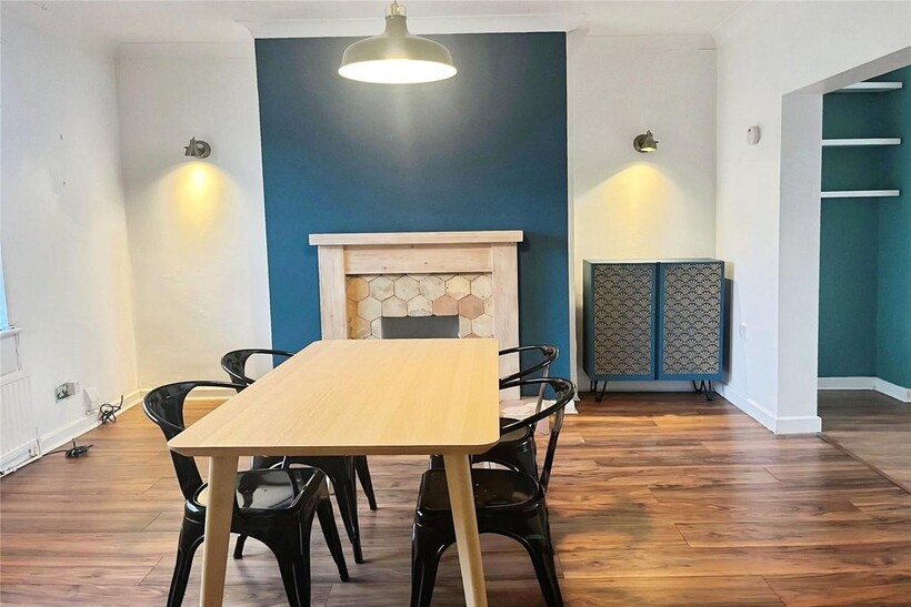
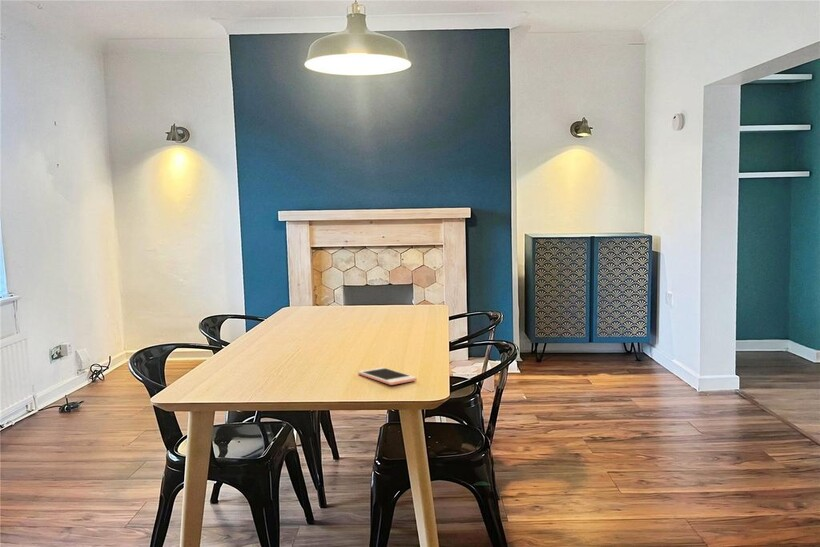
+ cell phone [357,366,417,386]
